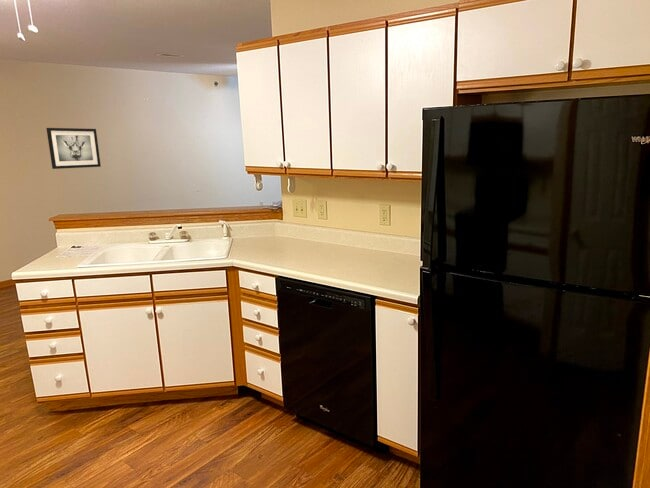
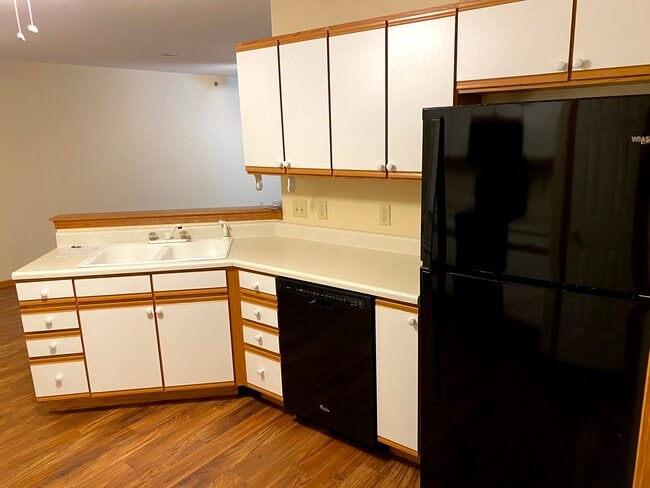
- wall art [45,127,102,170]
